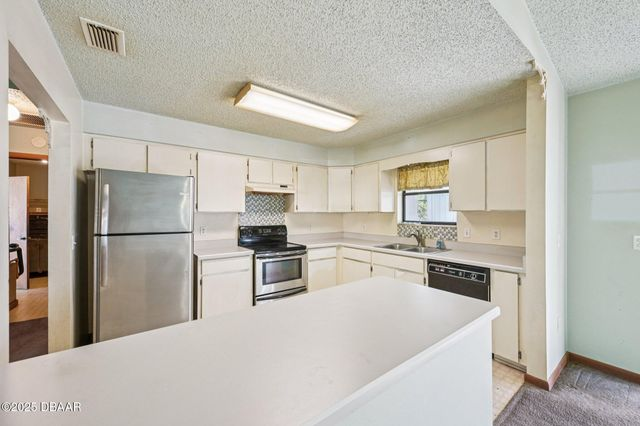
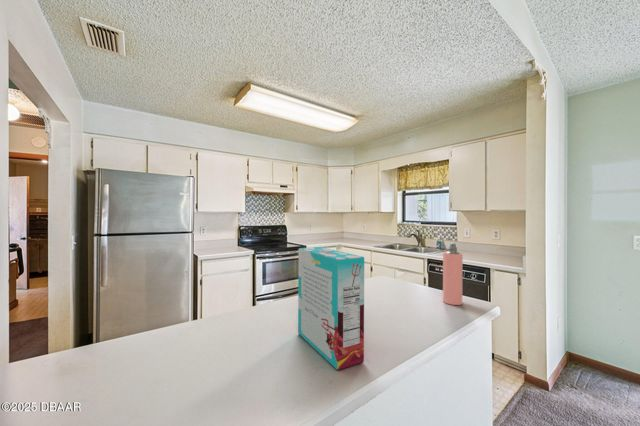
+ spray bottle [442,242,464,306]
+ cereal box [297,246,365,371]
